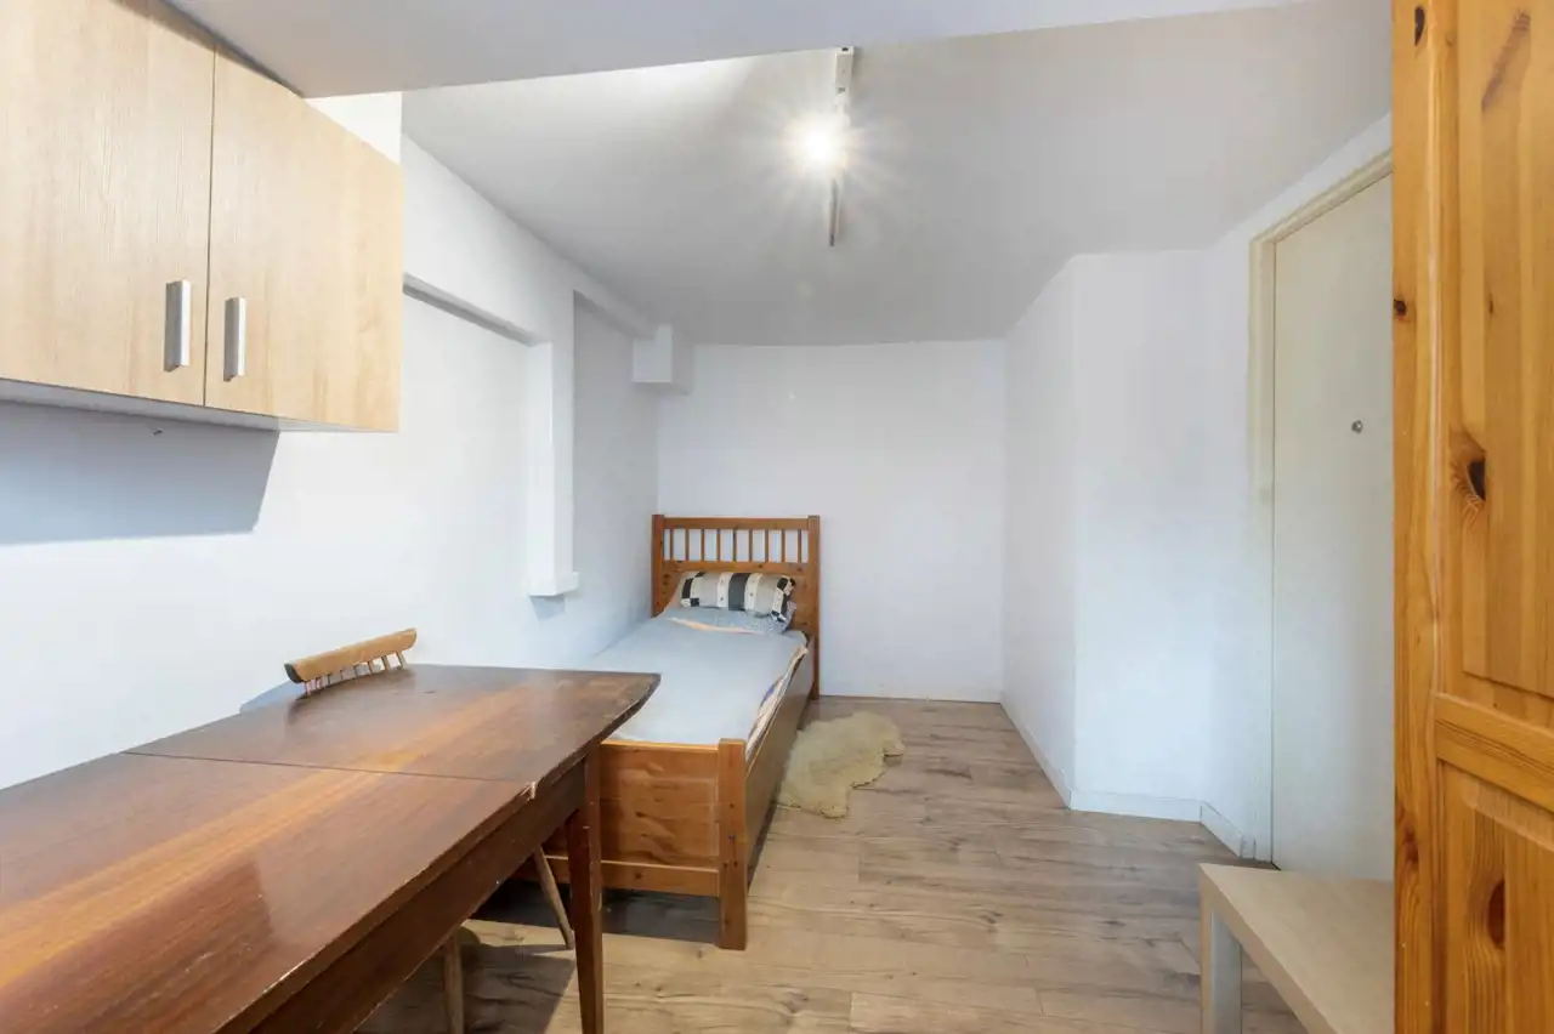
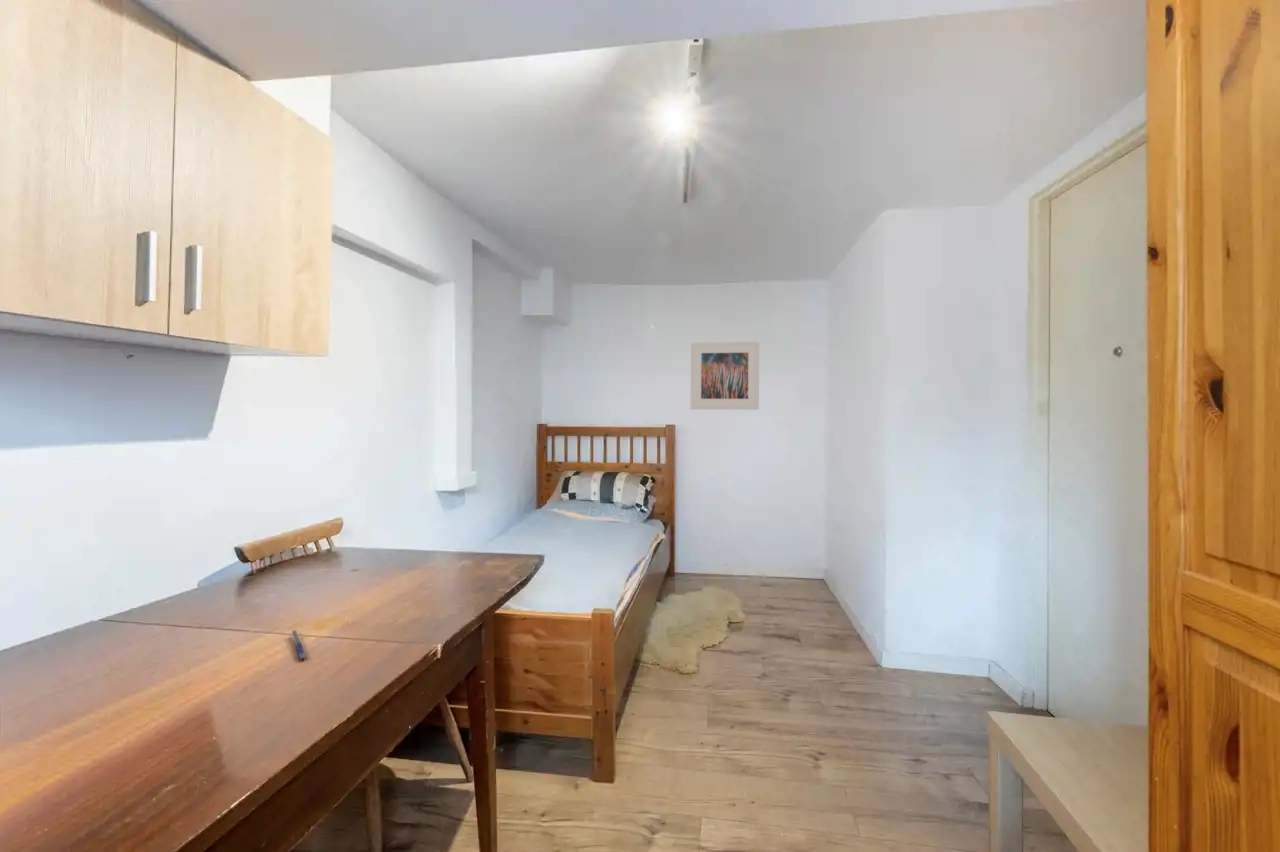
+ pen [288,629,310,662]
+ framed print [690,341,760,411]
